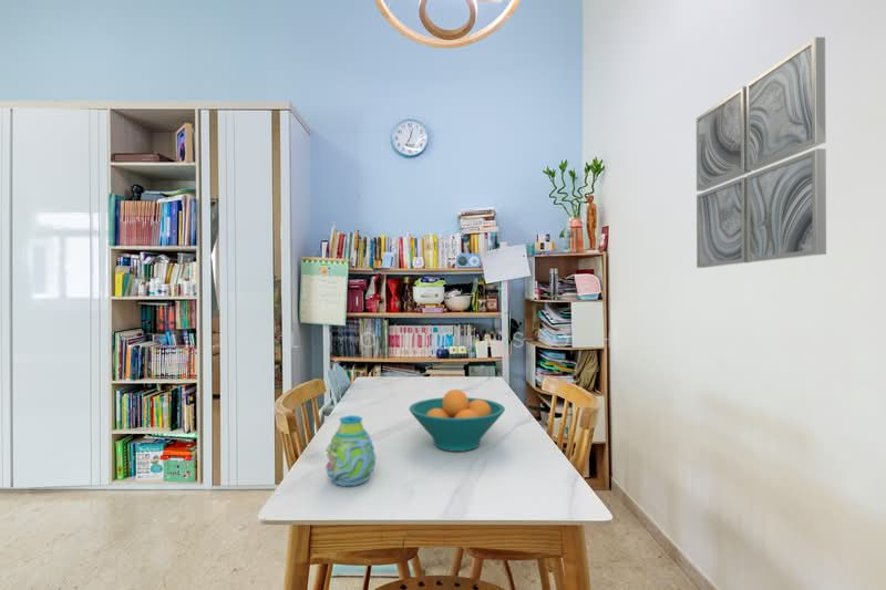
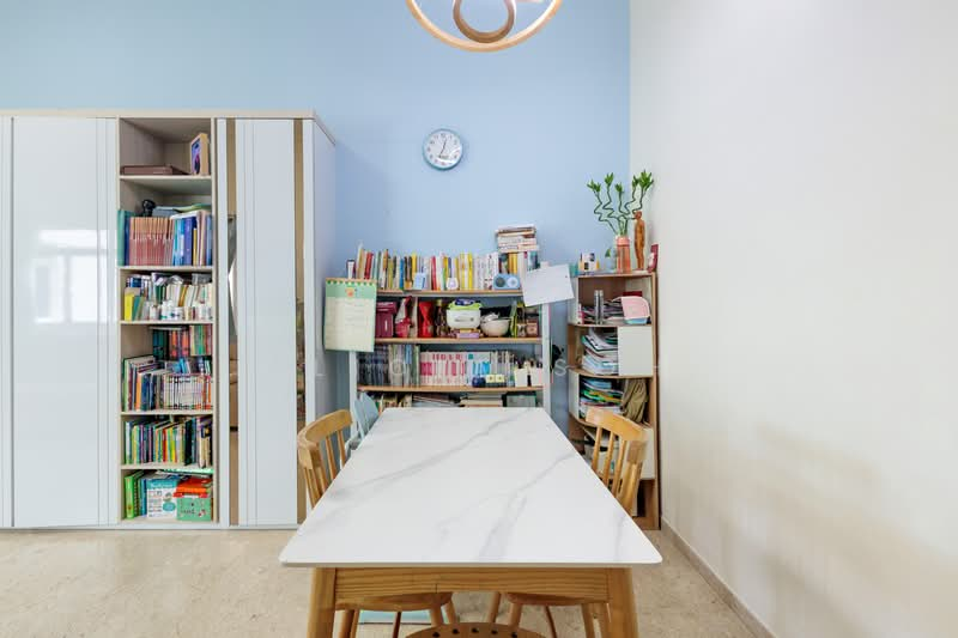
- fruit bowl [408,389,506,453]
- mug [324,414,378,487]
- wall art [696,37,827,269]
